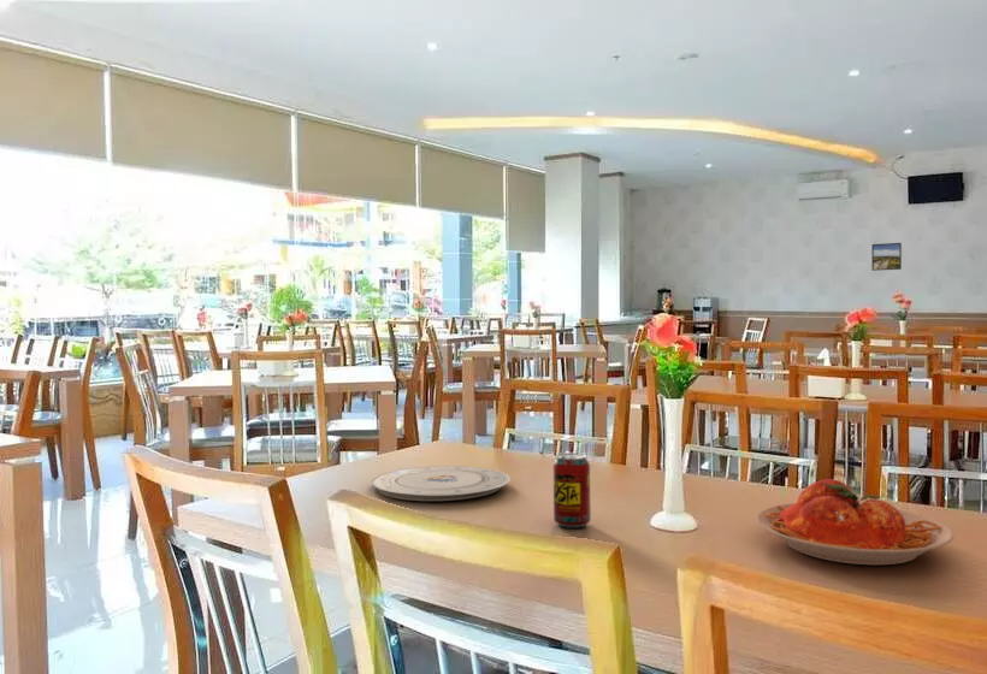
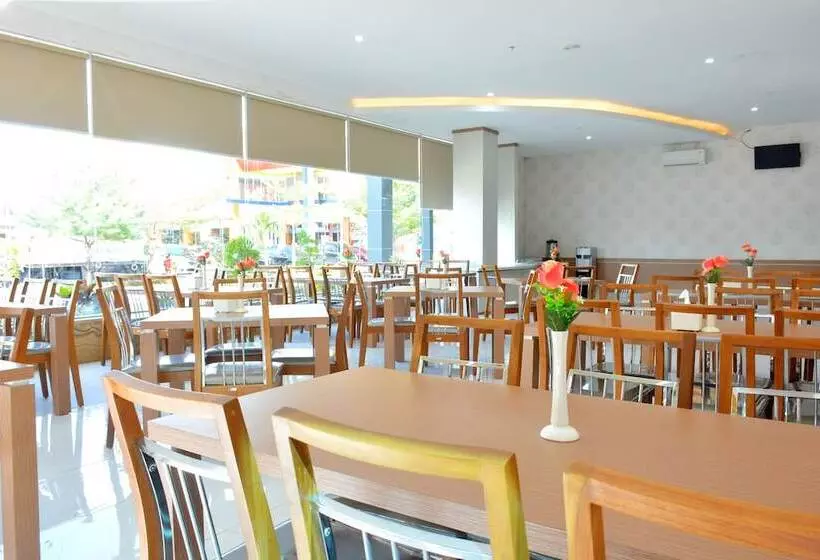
- plate [755,478,955,566]
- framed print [870,242,903,272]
- plate [371,465,510,502]
- beverage can [552,453,592,530]
